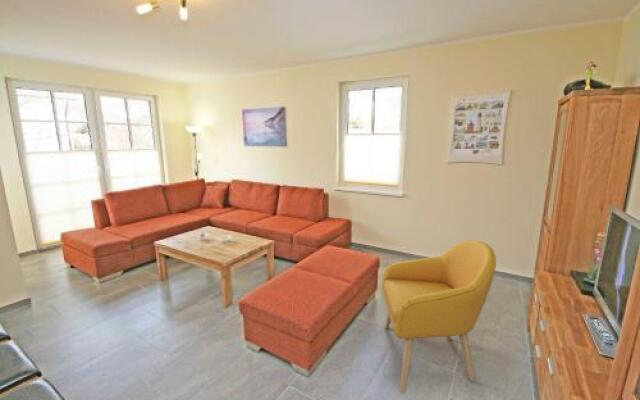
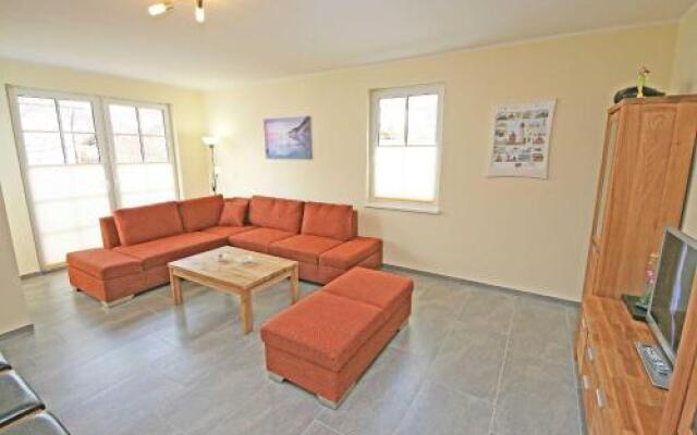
- armchair [381,239,497,394]
